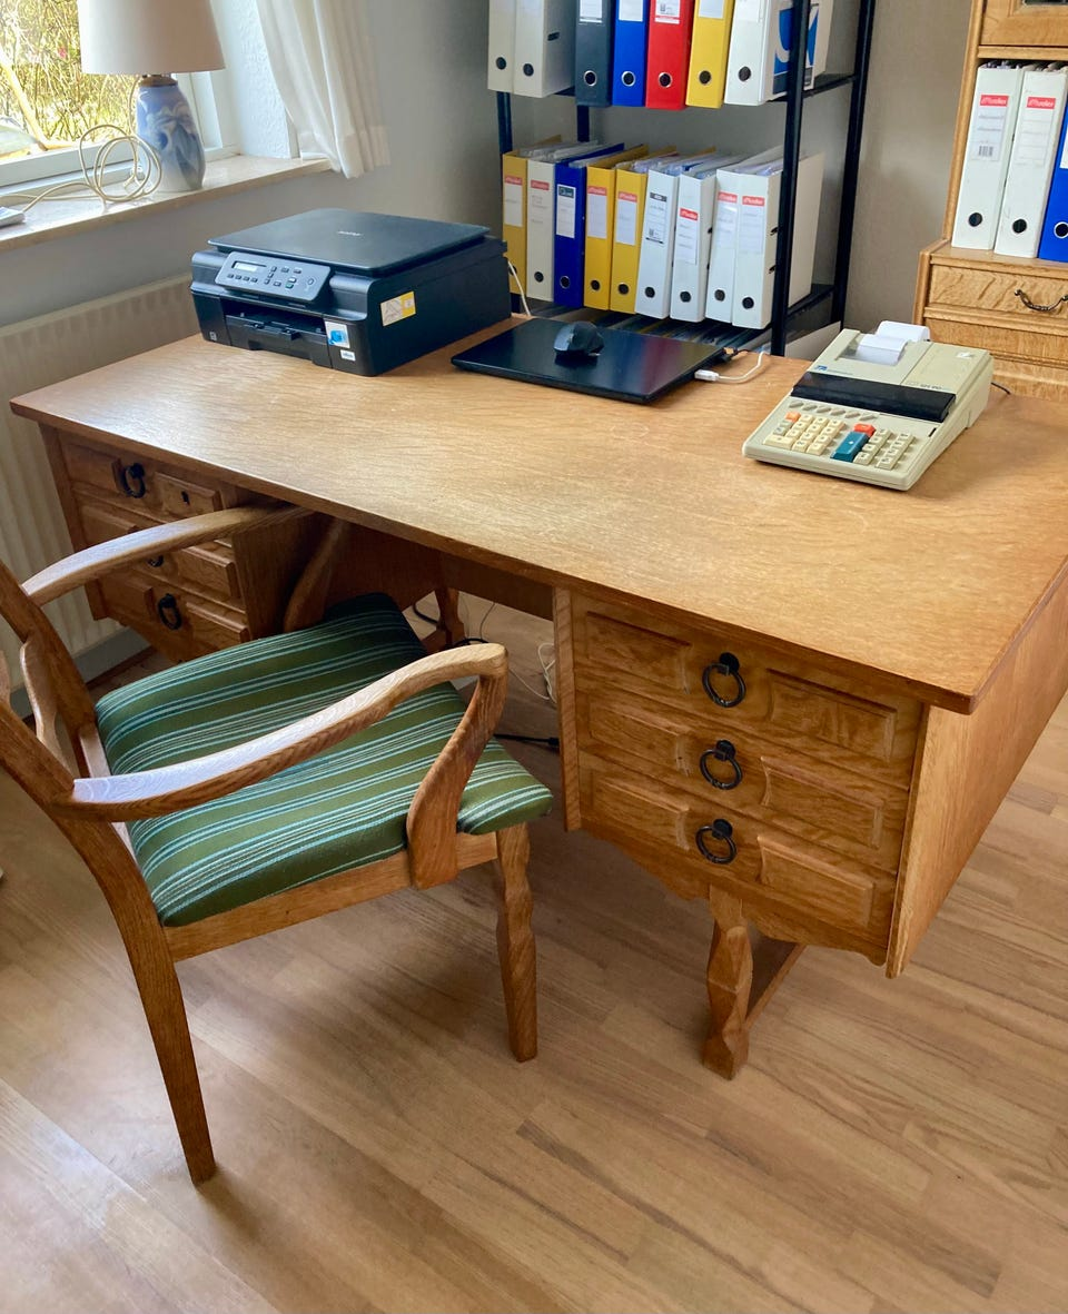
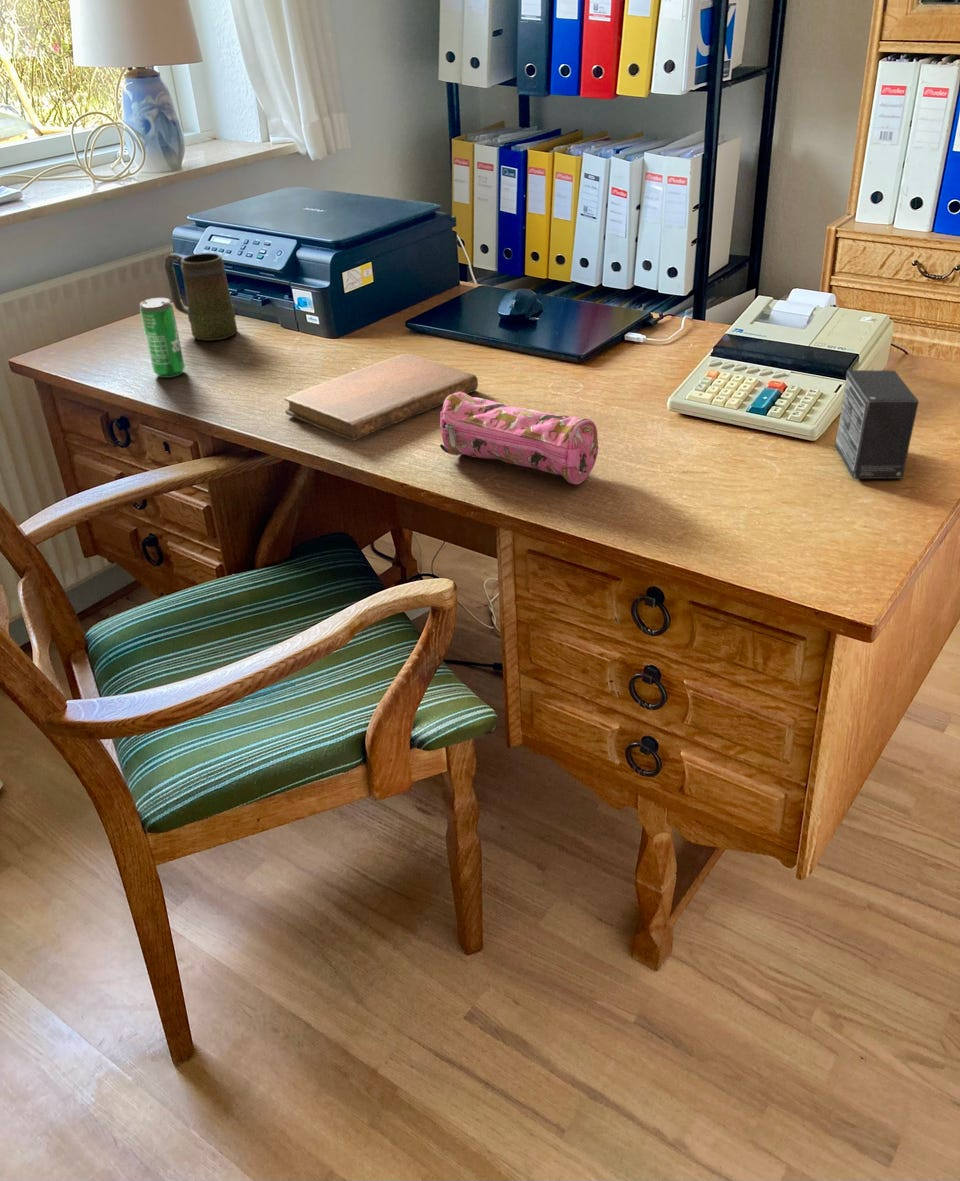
+ pencil case [439,392,599,485]
+ notebook [283,352,479,442]
+ small box [834,369,920,480]
+ mug [164,252,238,342]
+ beverage can [139,297,186,379]
